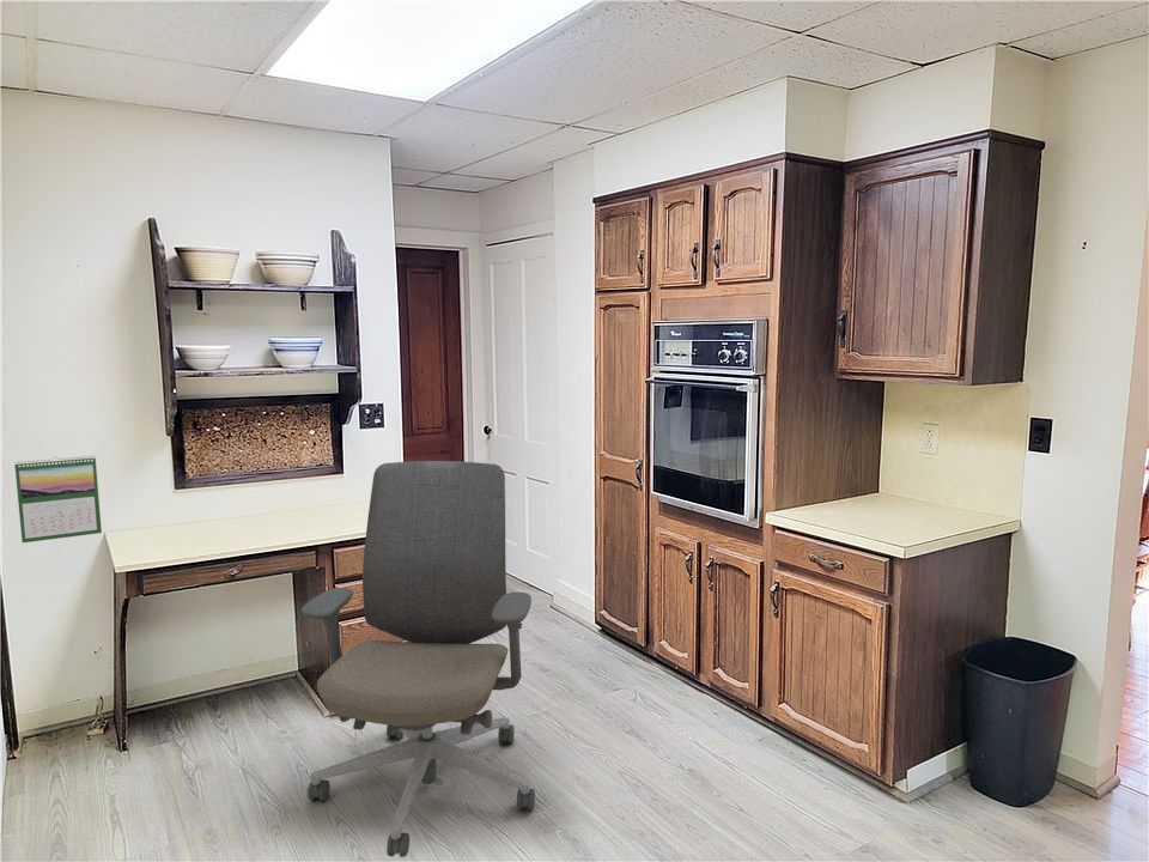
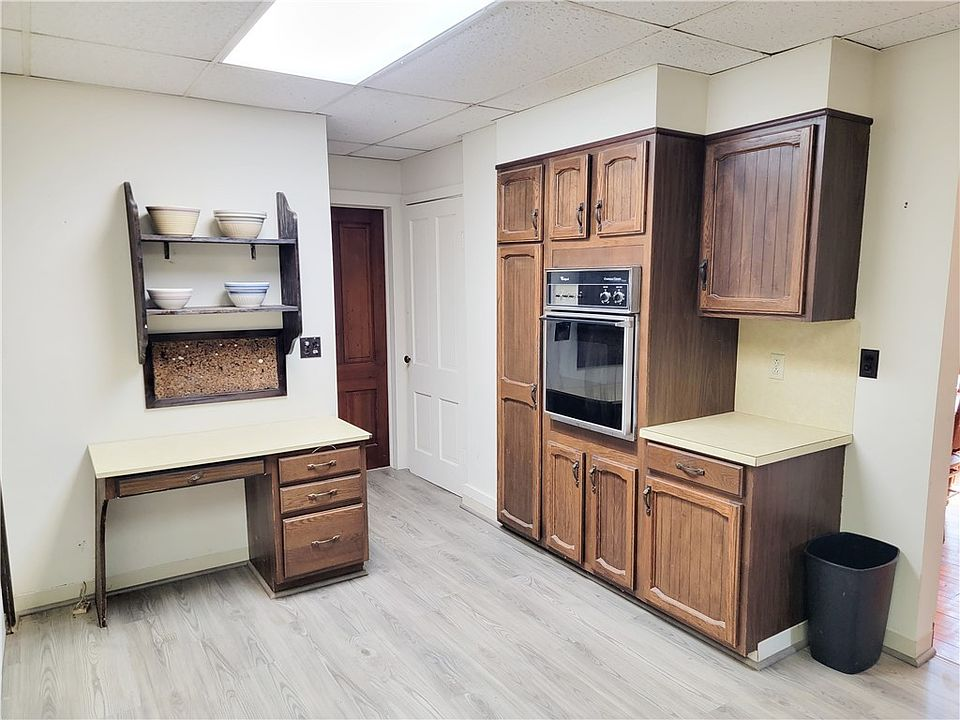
- office chair [300,460,536,858]
- calendar [13,455,103,544]
